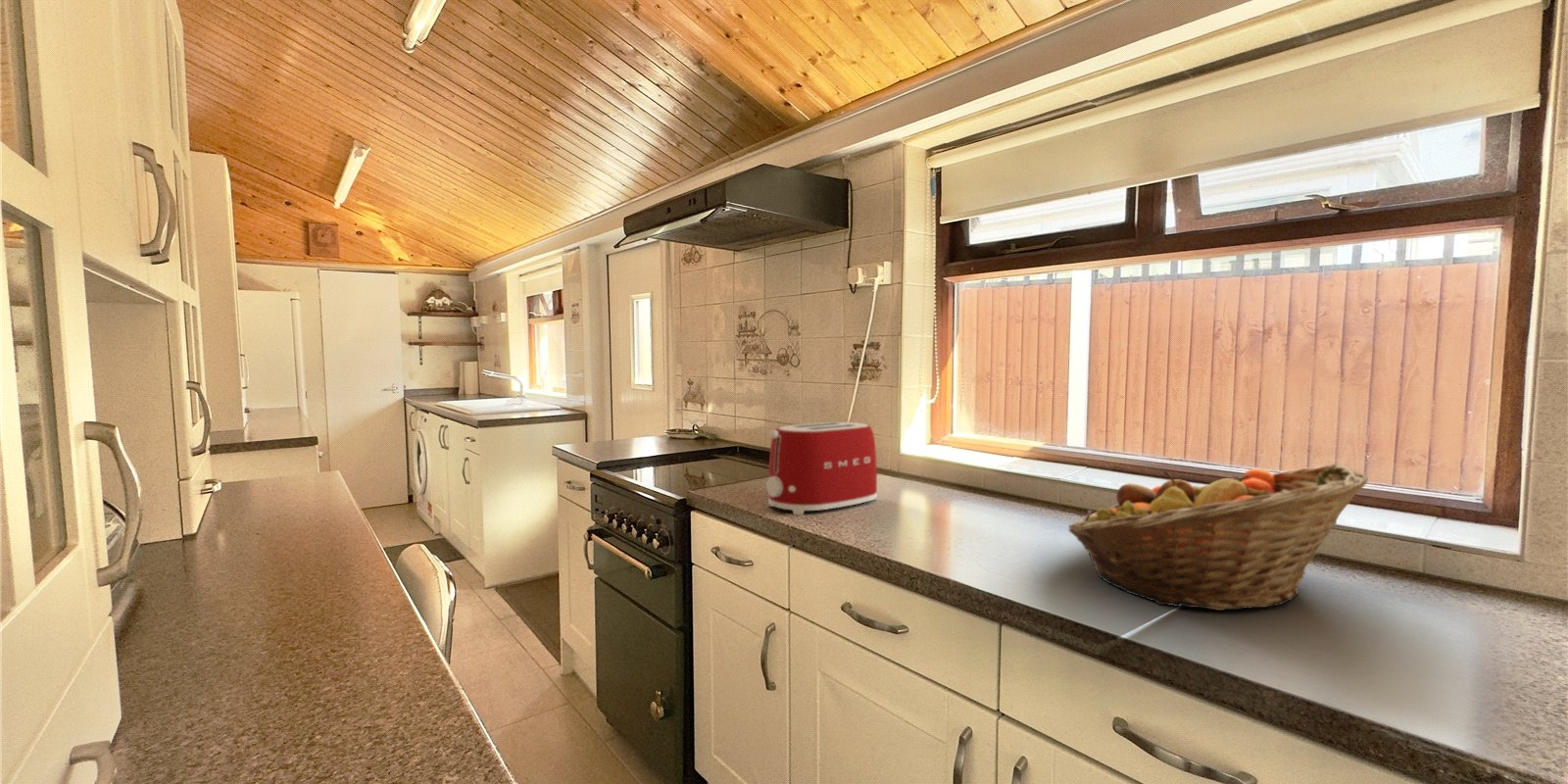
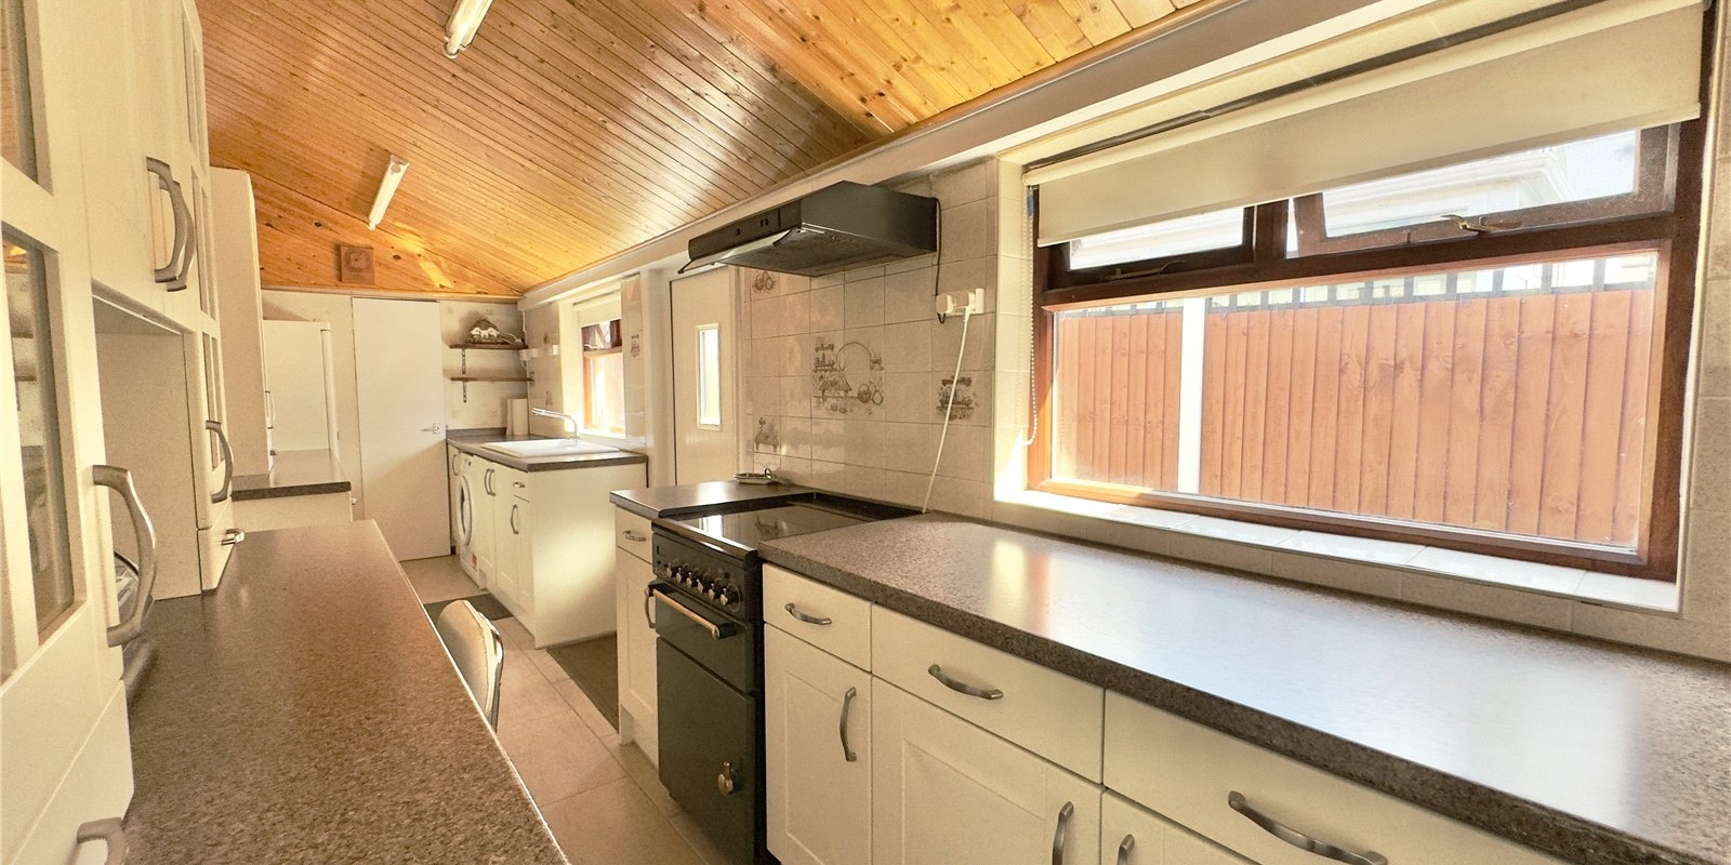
- fruit basket [1067,464,1368,612]
- toaster [765,421,878,515]
